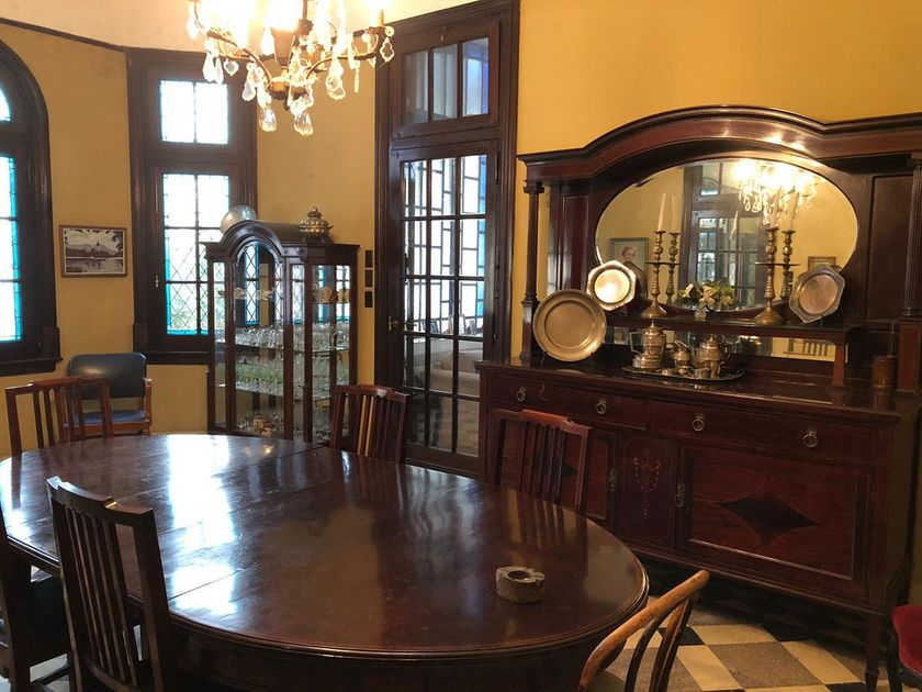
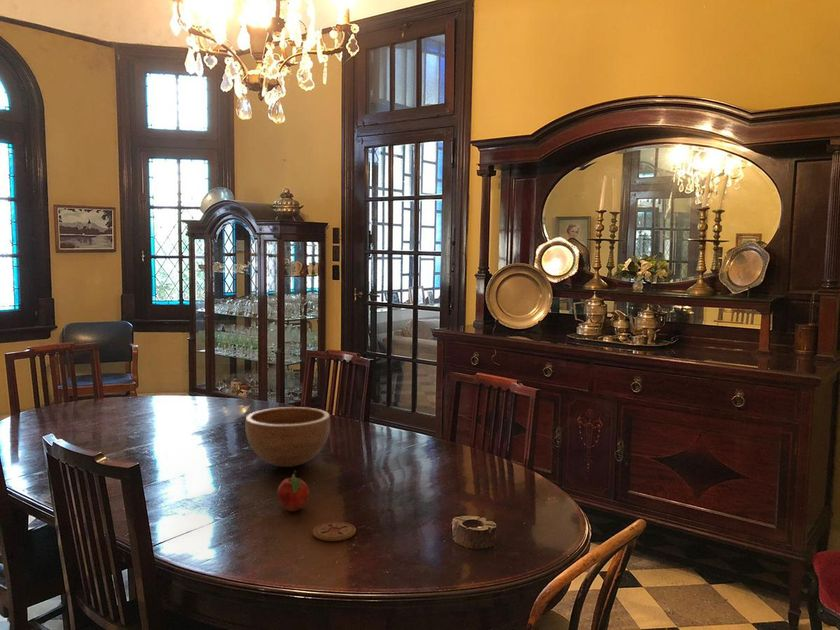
+ fruit [276,470,310,513]
+ coaster [312,521,357,542]
+ bowl [244,406,331,468]
